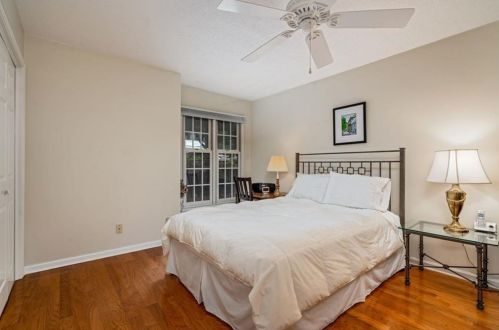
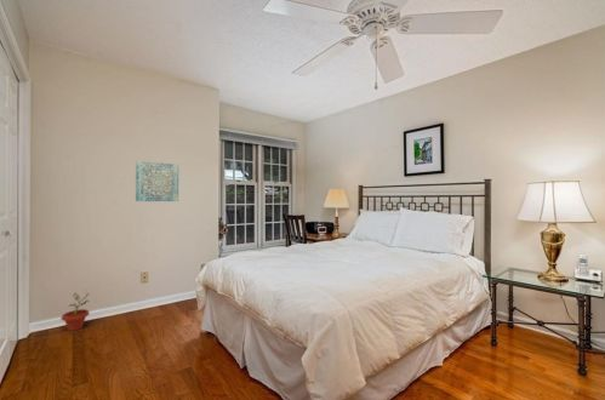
+ wall art [135,160,179,202]
+ potted plant [61,292,91,332]
